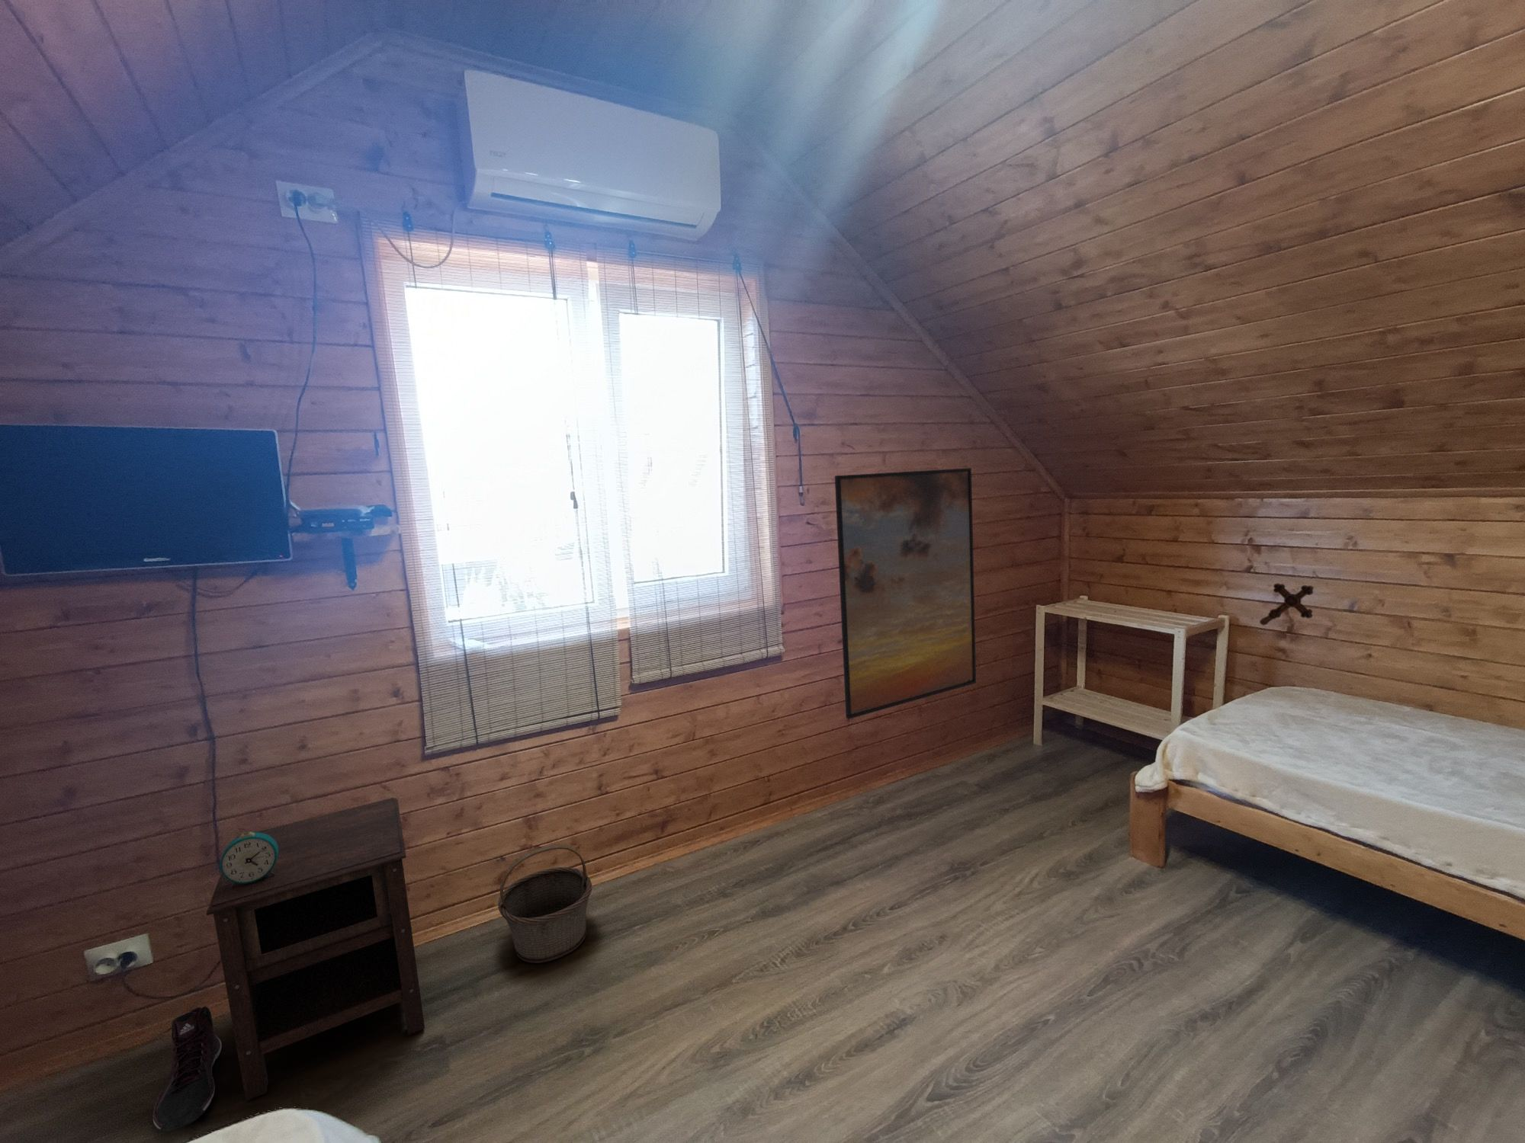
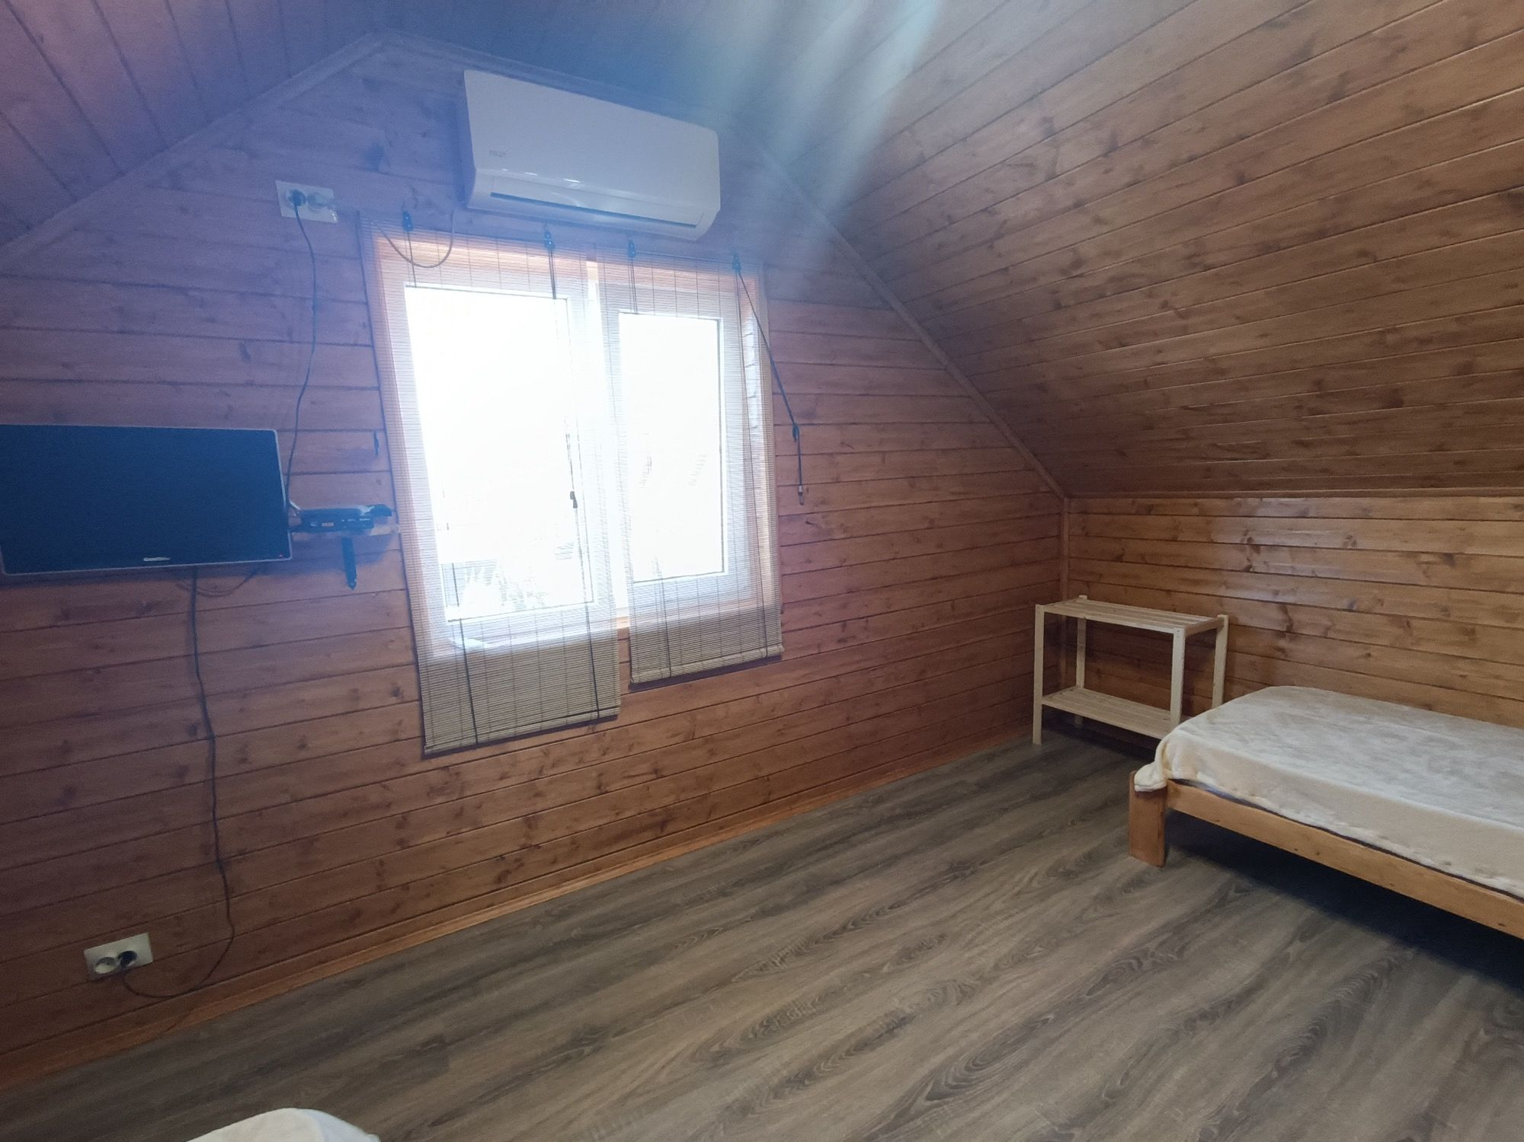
- alarm clock [220,831,279,887]
- basket [497,844,592,964]
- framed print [835,467,976,720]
- nightstand [205,797,425,1102]
- decorative cross [1258,584,1315,627]
- sneaker [152,1006,222,1133]
